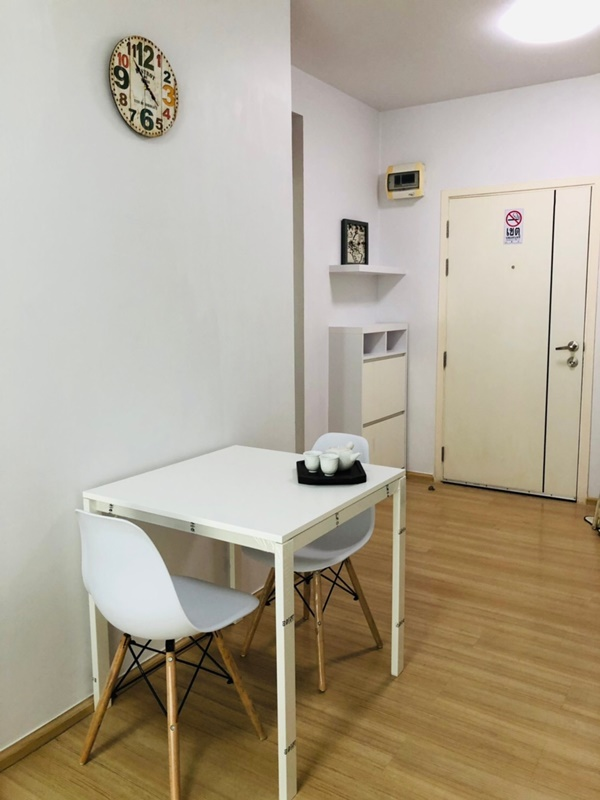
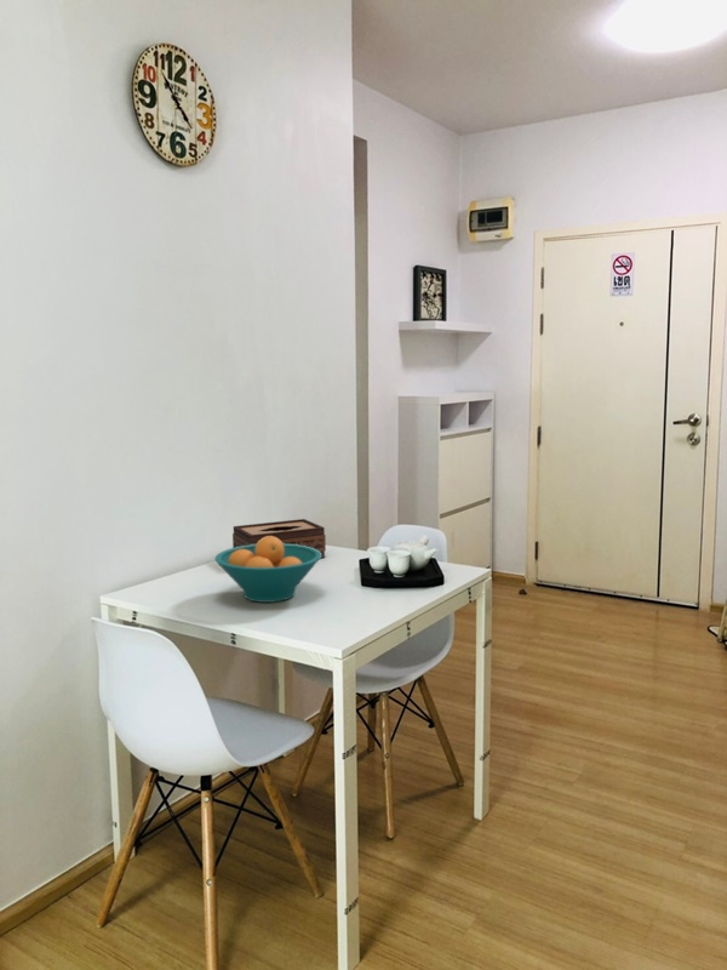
+ tissue box [231,518,327,560]
+ fruit bowl [213,536,321,604]
